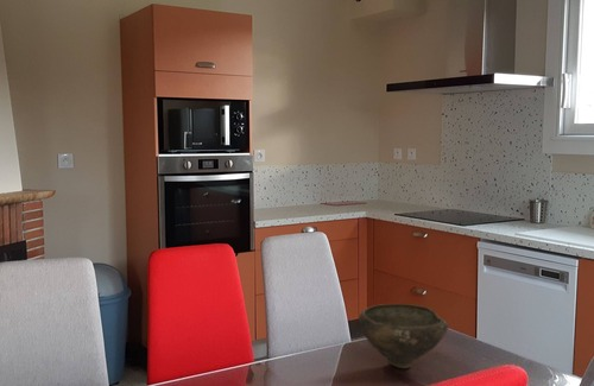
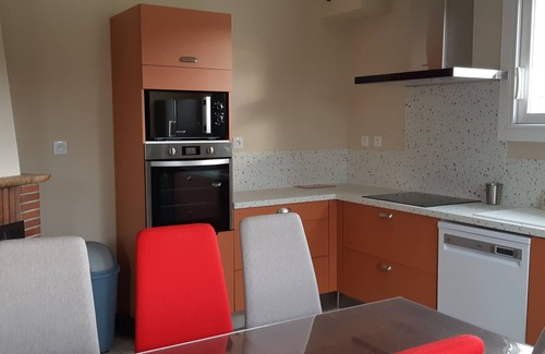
- bowl [358,303,449,369]
